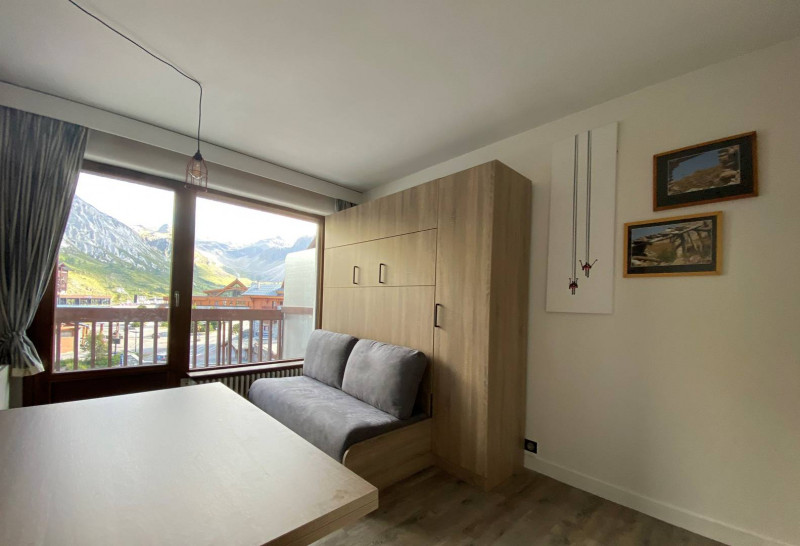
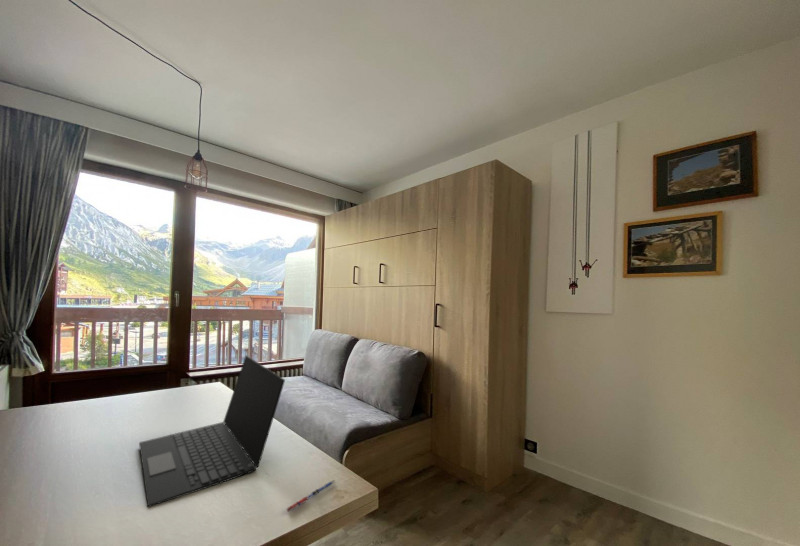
+ laptop [138,355,286,508]
+ pen [286,479,336,513]
